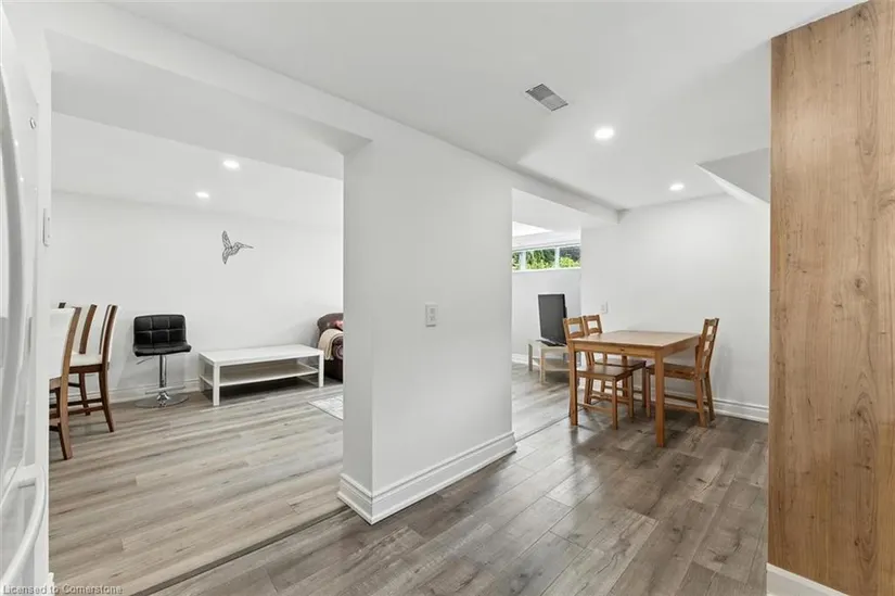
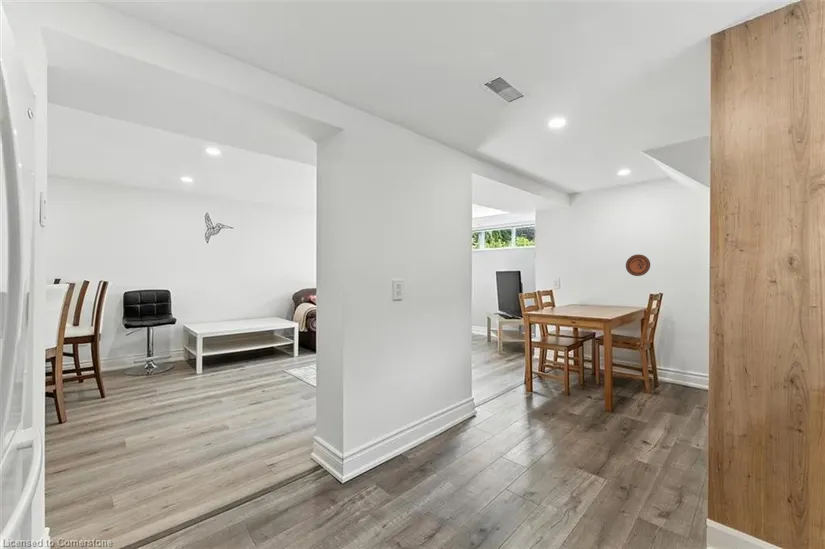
+ decorative plate [625,254,651,277]
